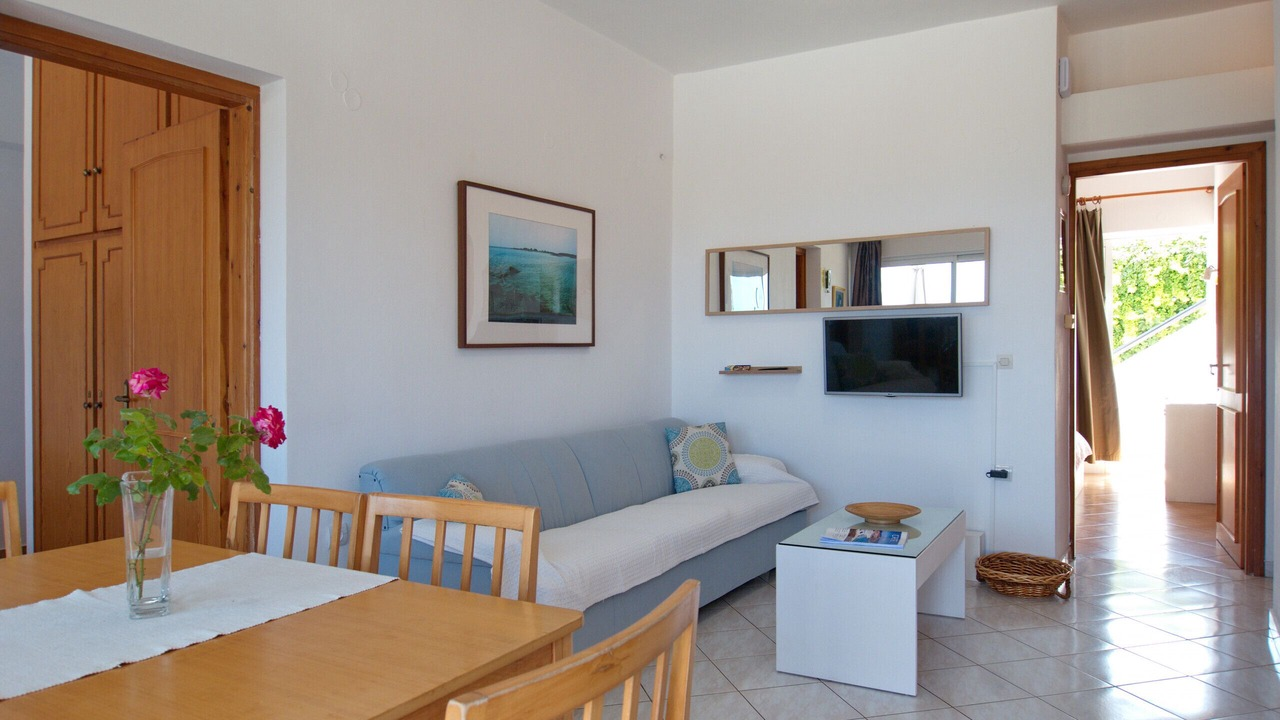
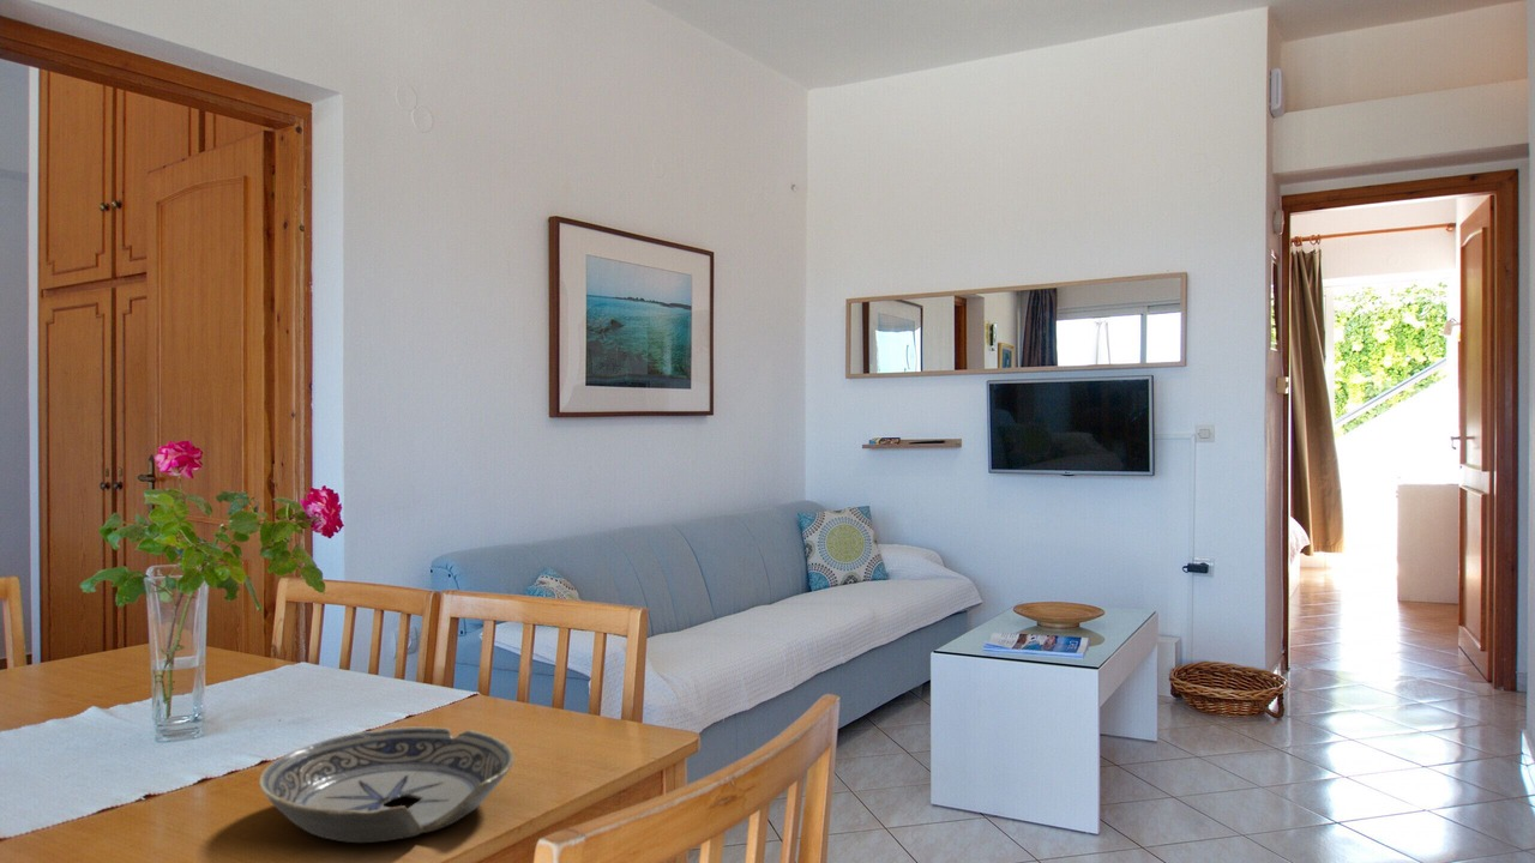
+ bowl [258,725,516,844]
